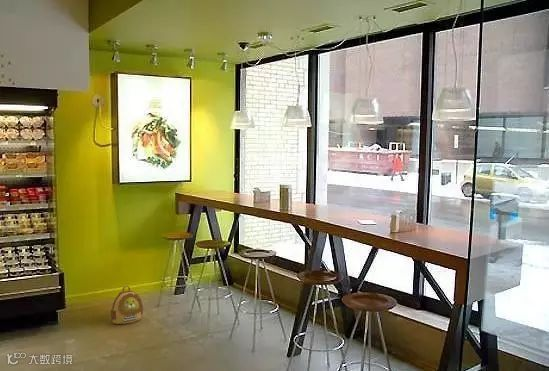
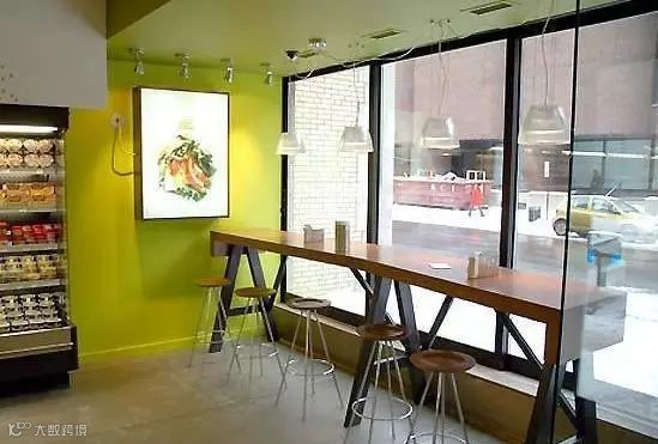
- backpack [110,285,144,325]
